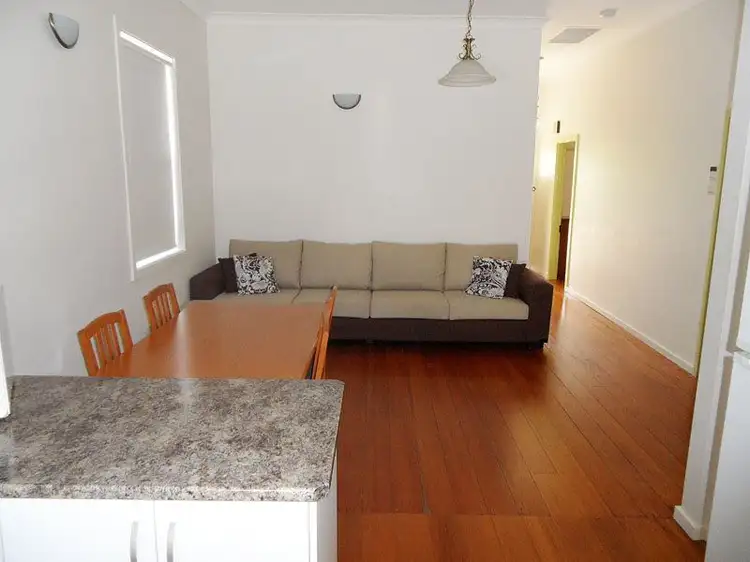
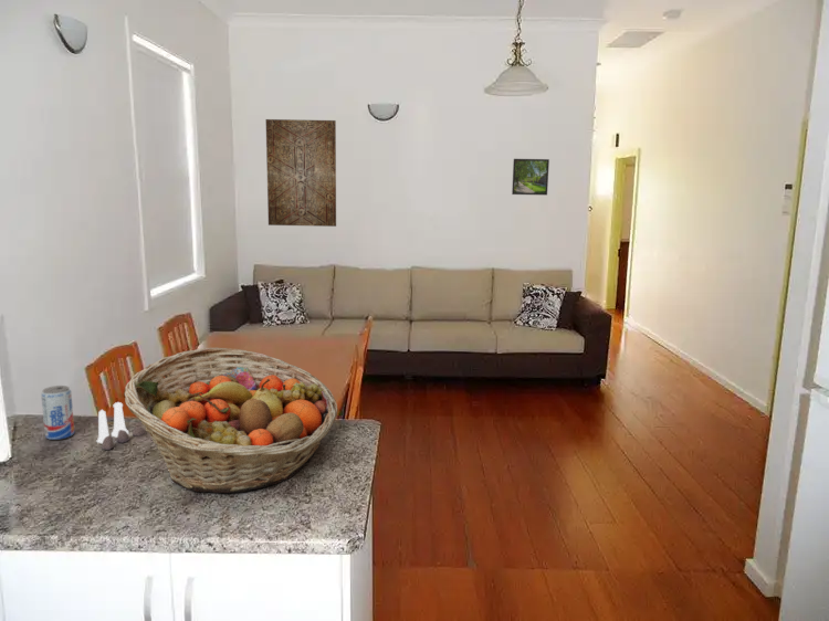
+ beverage can [40,385,75,441]
+ wall art [265,118,337,228]
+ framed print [511,158,550,197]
+ salt and pepper shaker set [95,401,148,451]
+ fruit basket [124,347,339,494]
